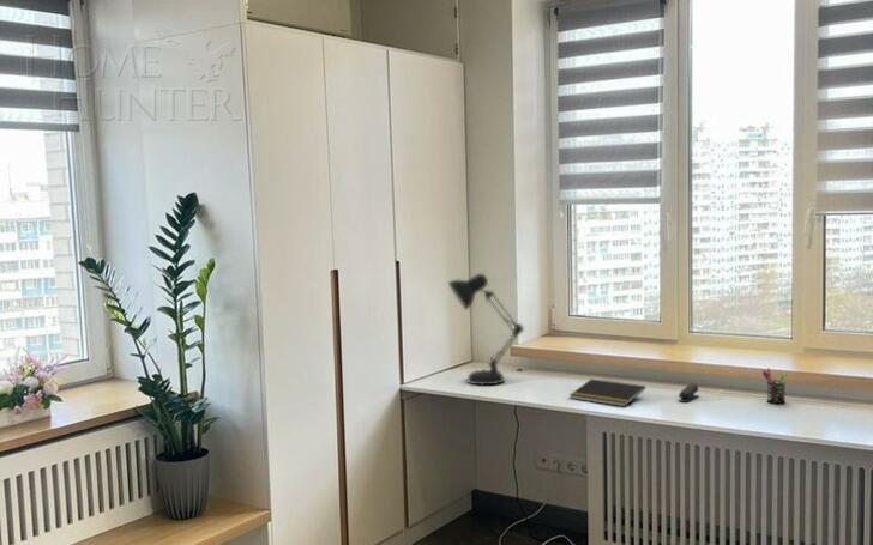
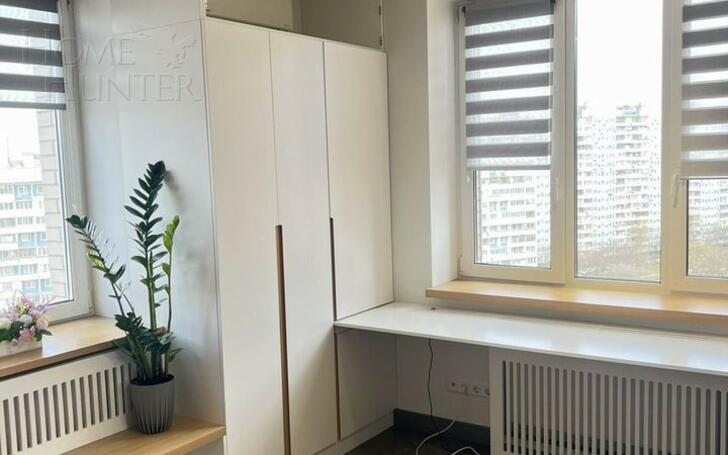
- desk lamp [447,273,525,386]
- stapler [678,382,700,404]
- notepad [568,379,646,407]
- pen holder [761,368,789,405]
